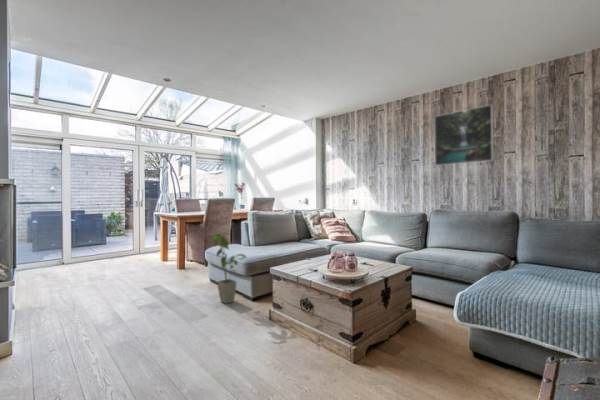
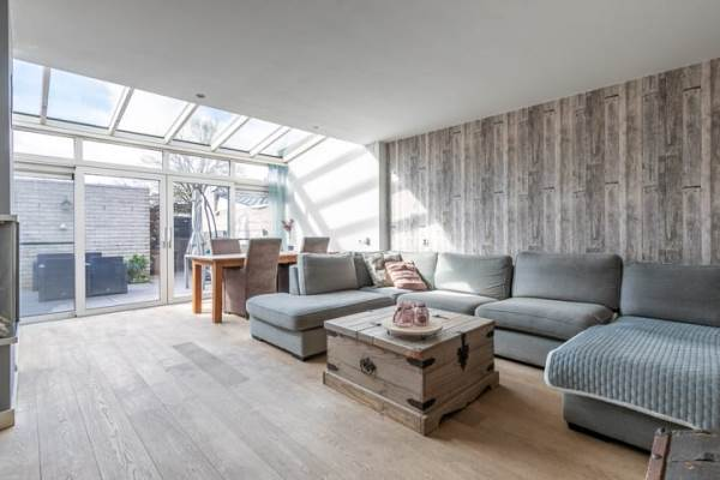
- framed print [434,104,494,167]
- house plant [210,231,248,305]
